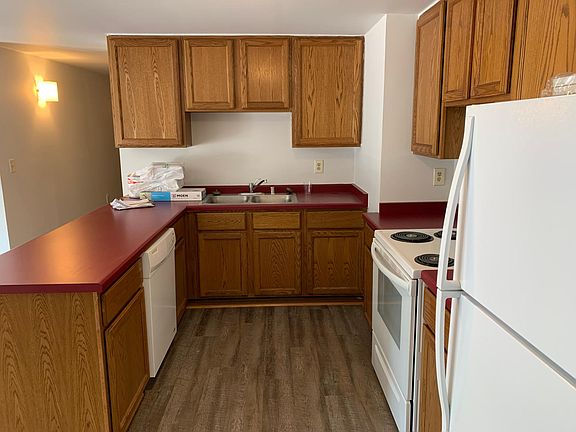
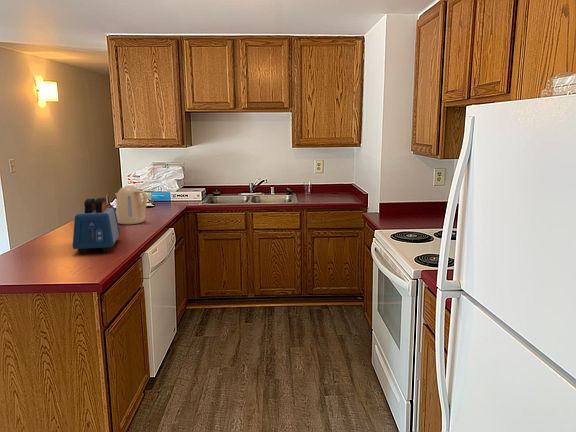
+ toaster [72,197,121,255]
+ kettle [114,184,148,225]
